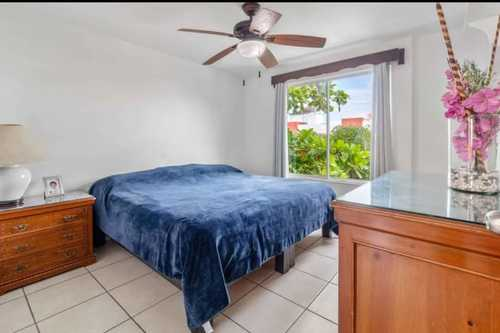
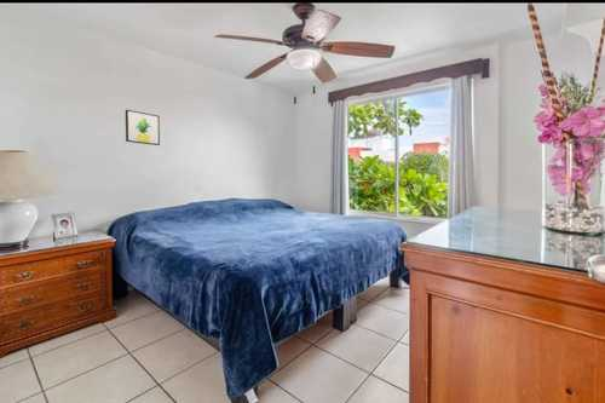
+ wall art [125,109,161,146]
